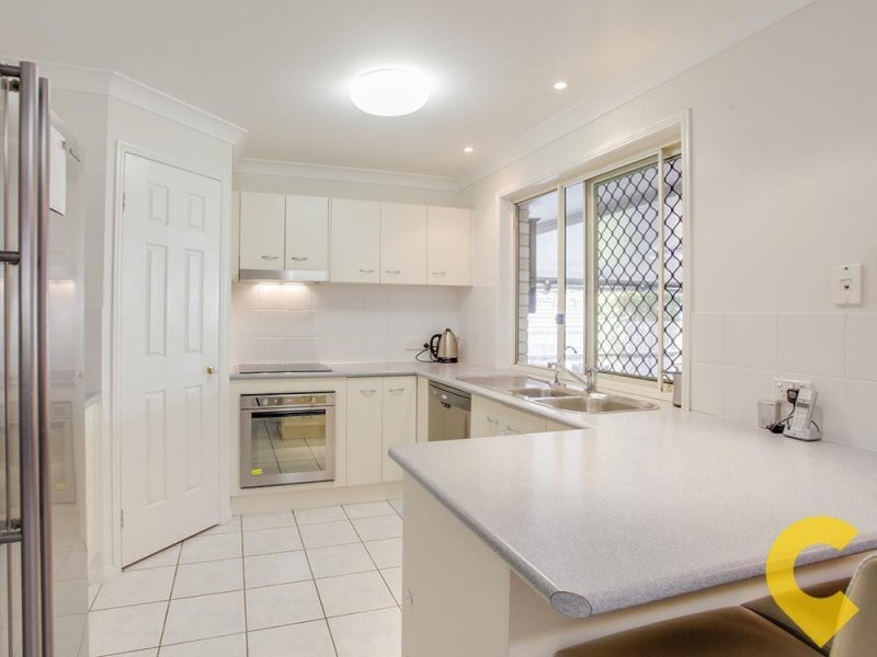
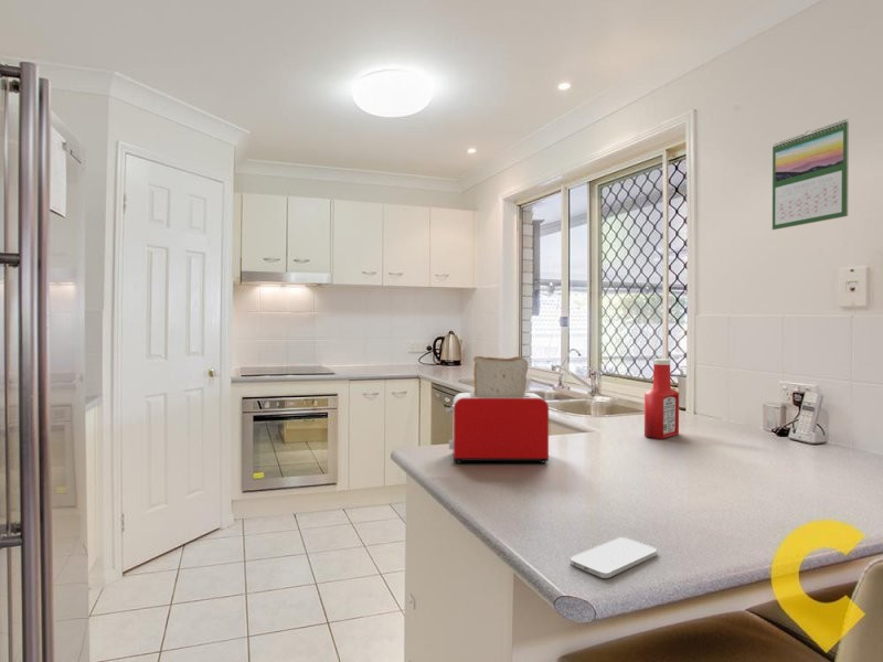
+ calendar [772,118,850,231]
+ soap bottle [643,357,680,439]
+ smartphone [570,536,658,579]
+ toaster [445,355,550,465]
